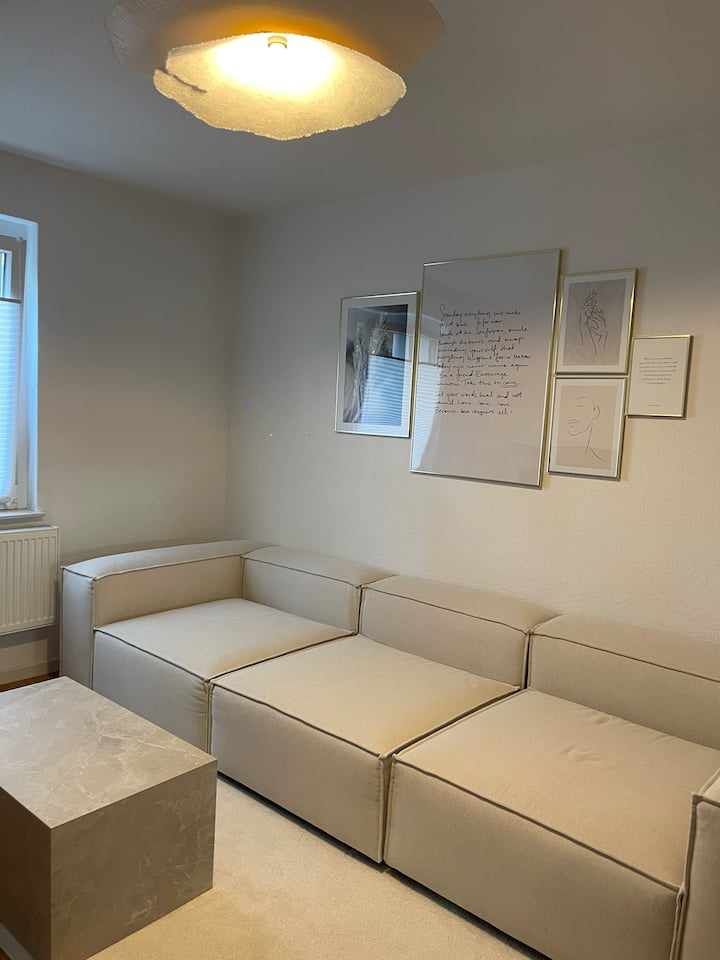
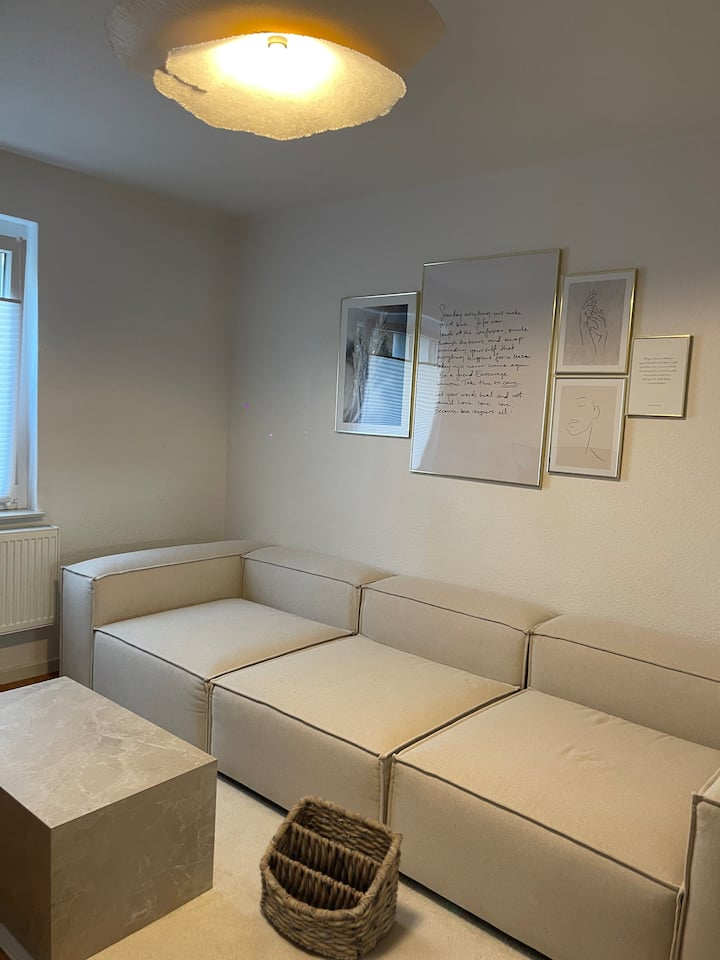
+ basket [258,794,404,960]
